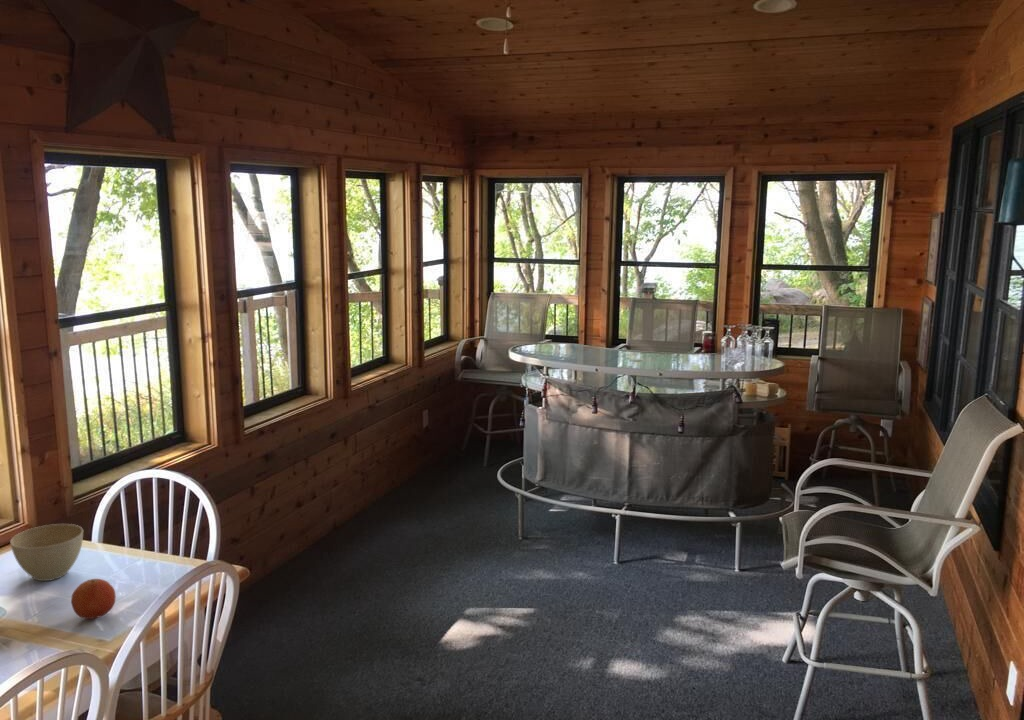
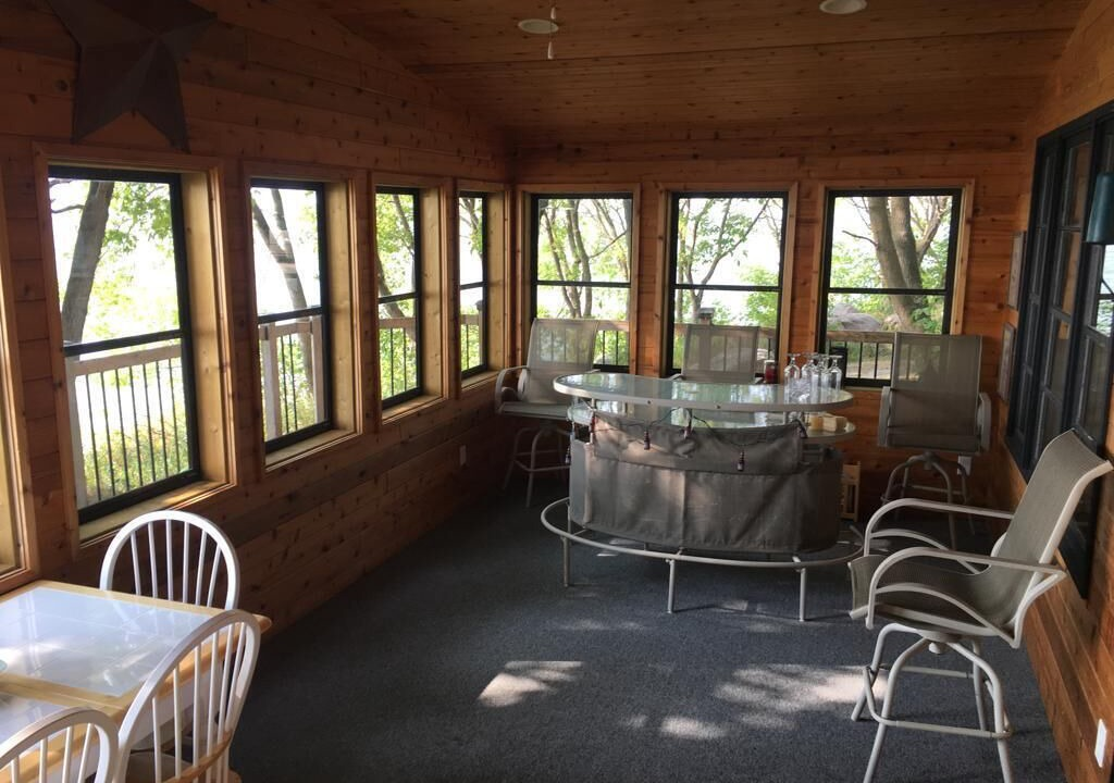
- flower pot [9,523,84,582]
- fruit [70,578,117,620]
